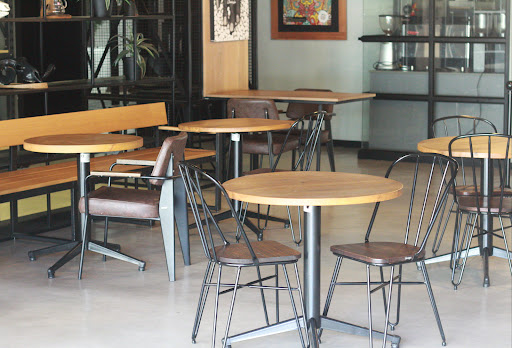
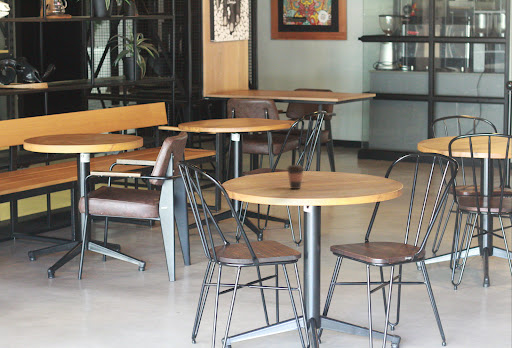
+ coffee cup [286,164,305,190]
